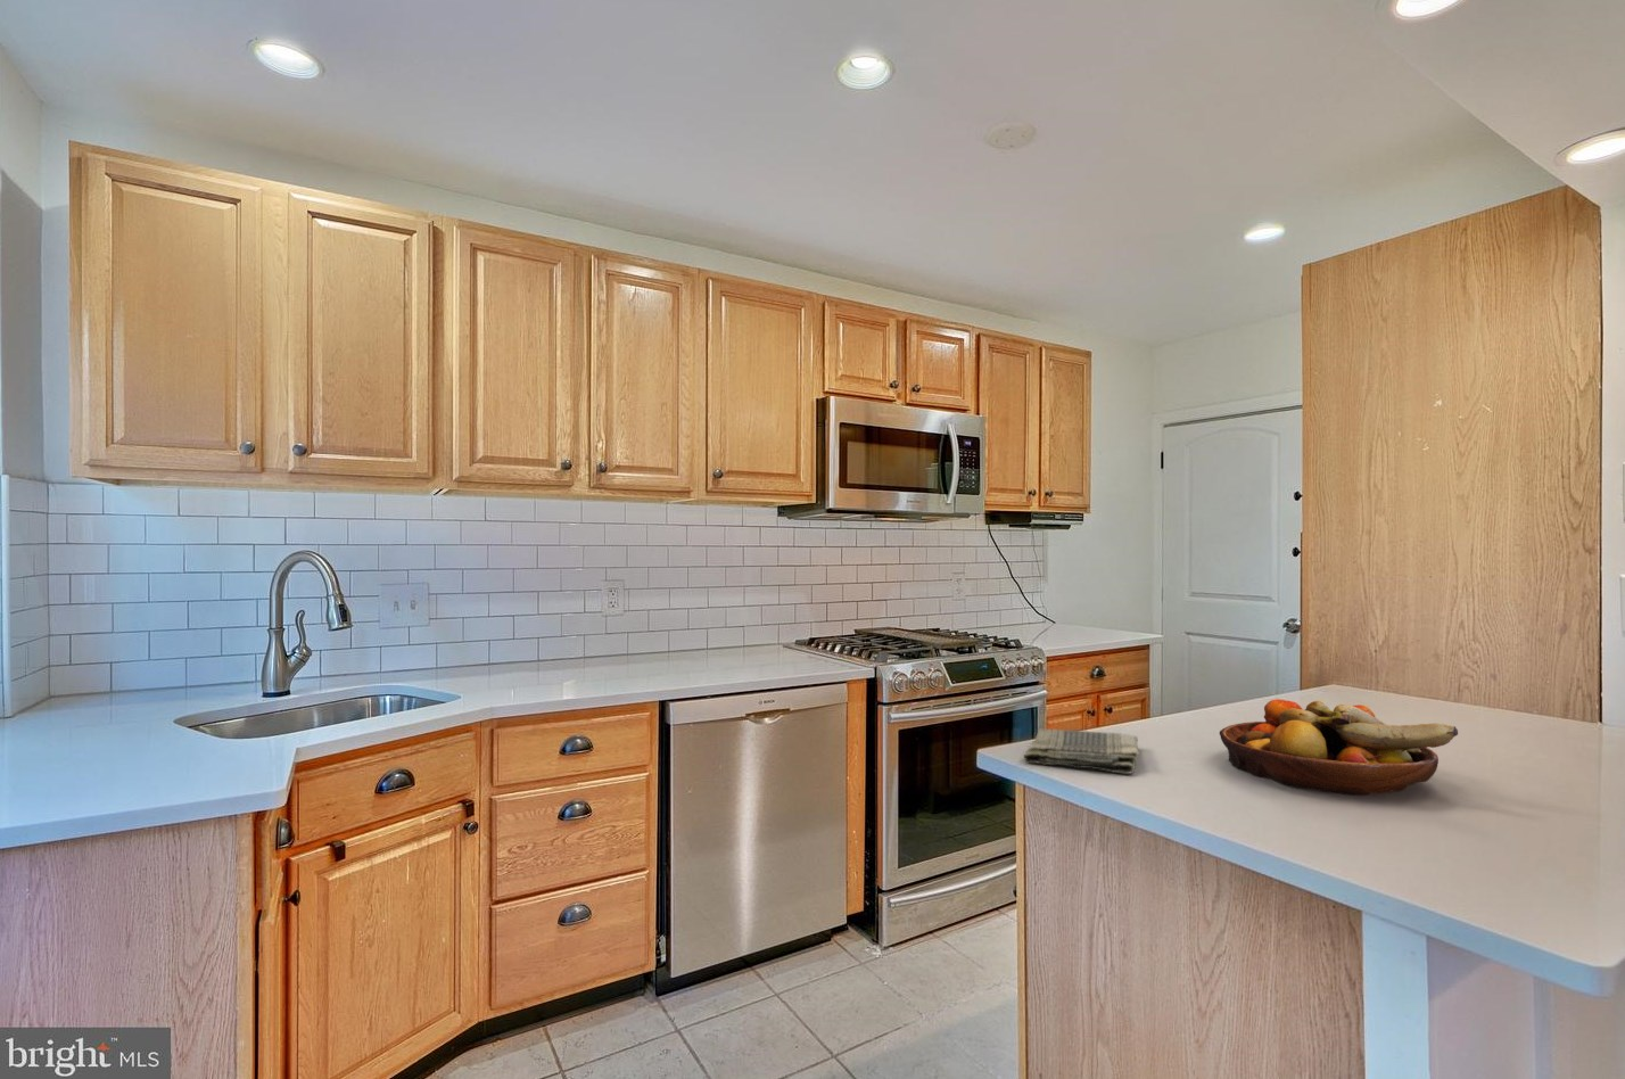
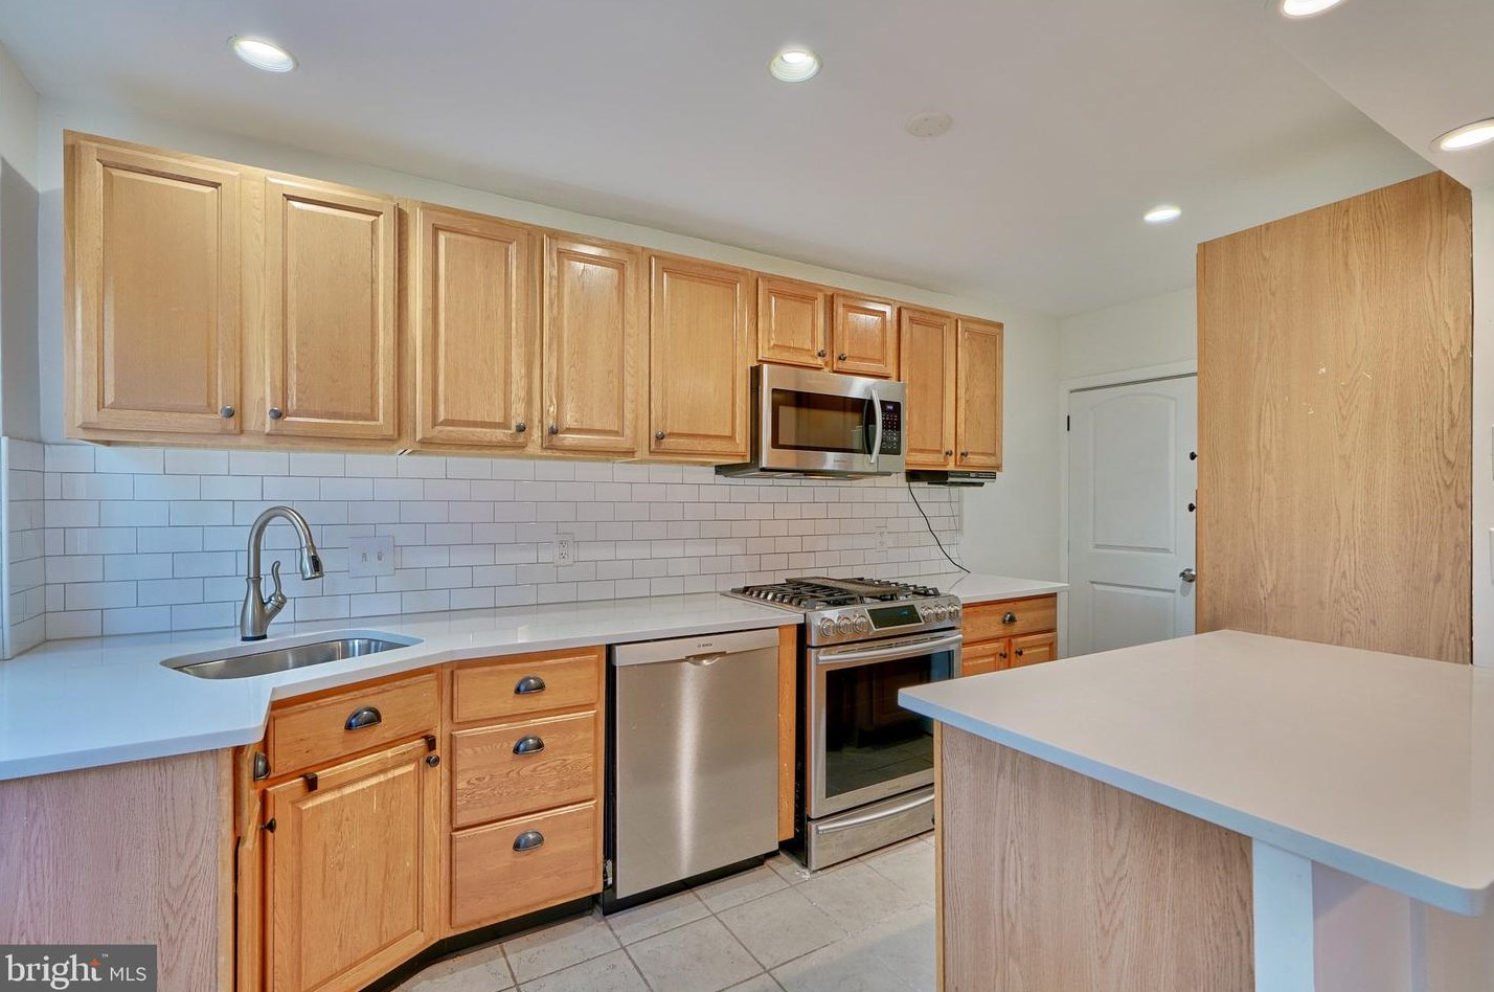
- dish towel [1022,727,1140,776]
- fruit bowl [1218,697,1459,797]
